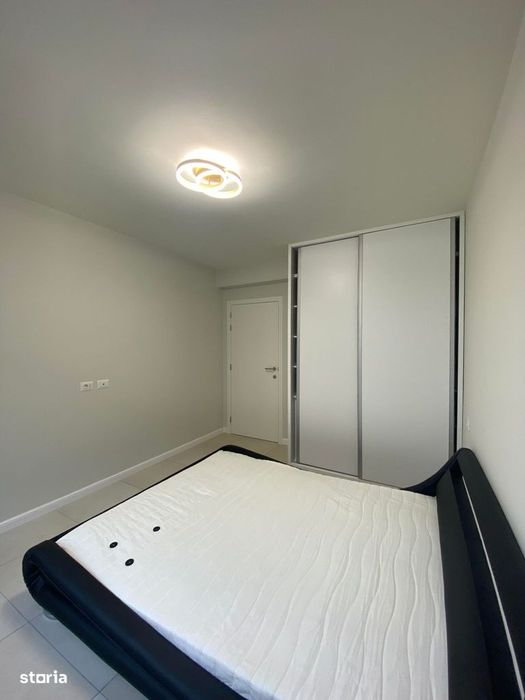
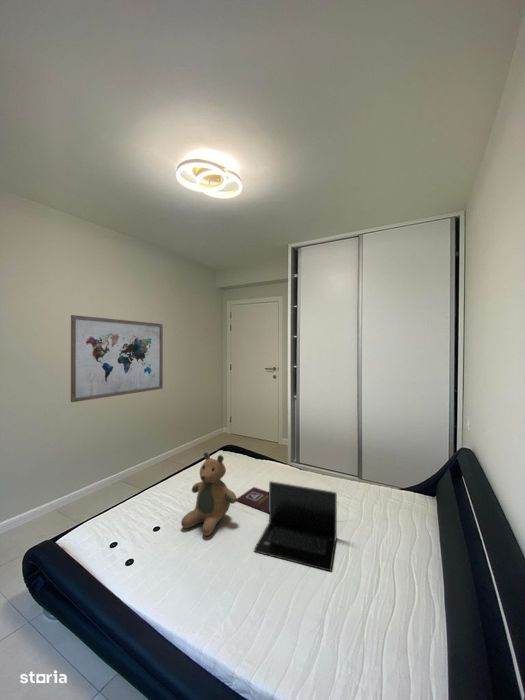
+ book [236,486,269,514]
+ teddy bear [180,451,238,537]
+ wall art [70,314,164,403]
+ laptop [253,480,338,573]
